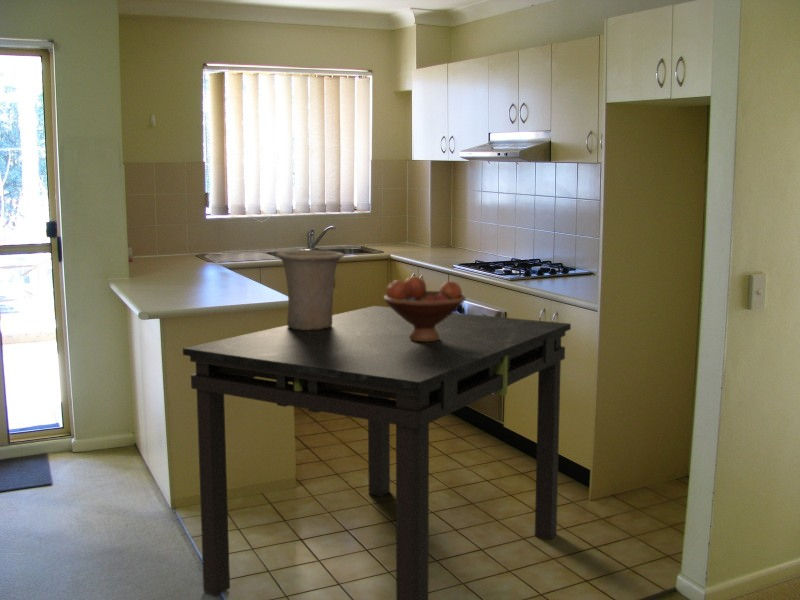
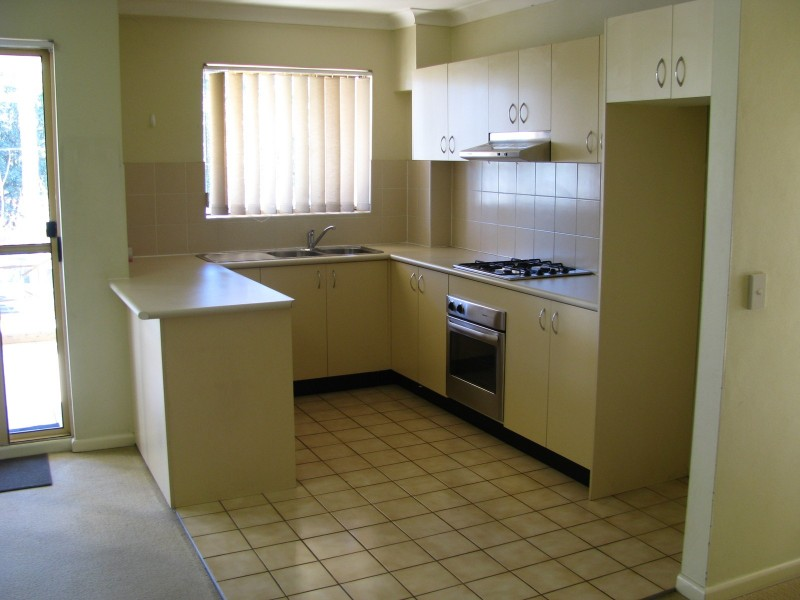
- vase [275,250,345,330]
- dining table [182,305,572,600]
- fruit bowl [383,276,467,342]
